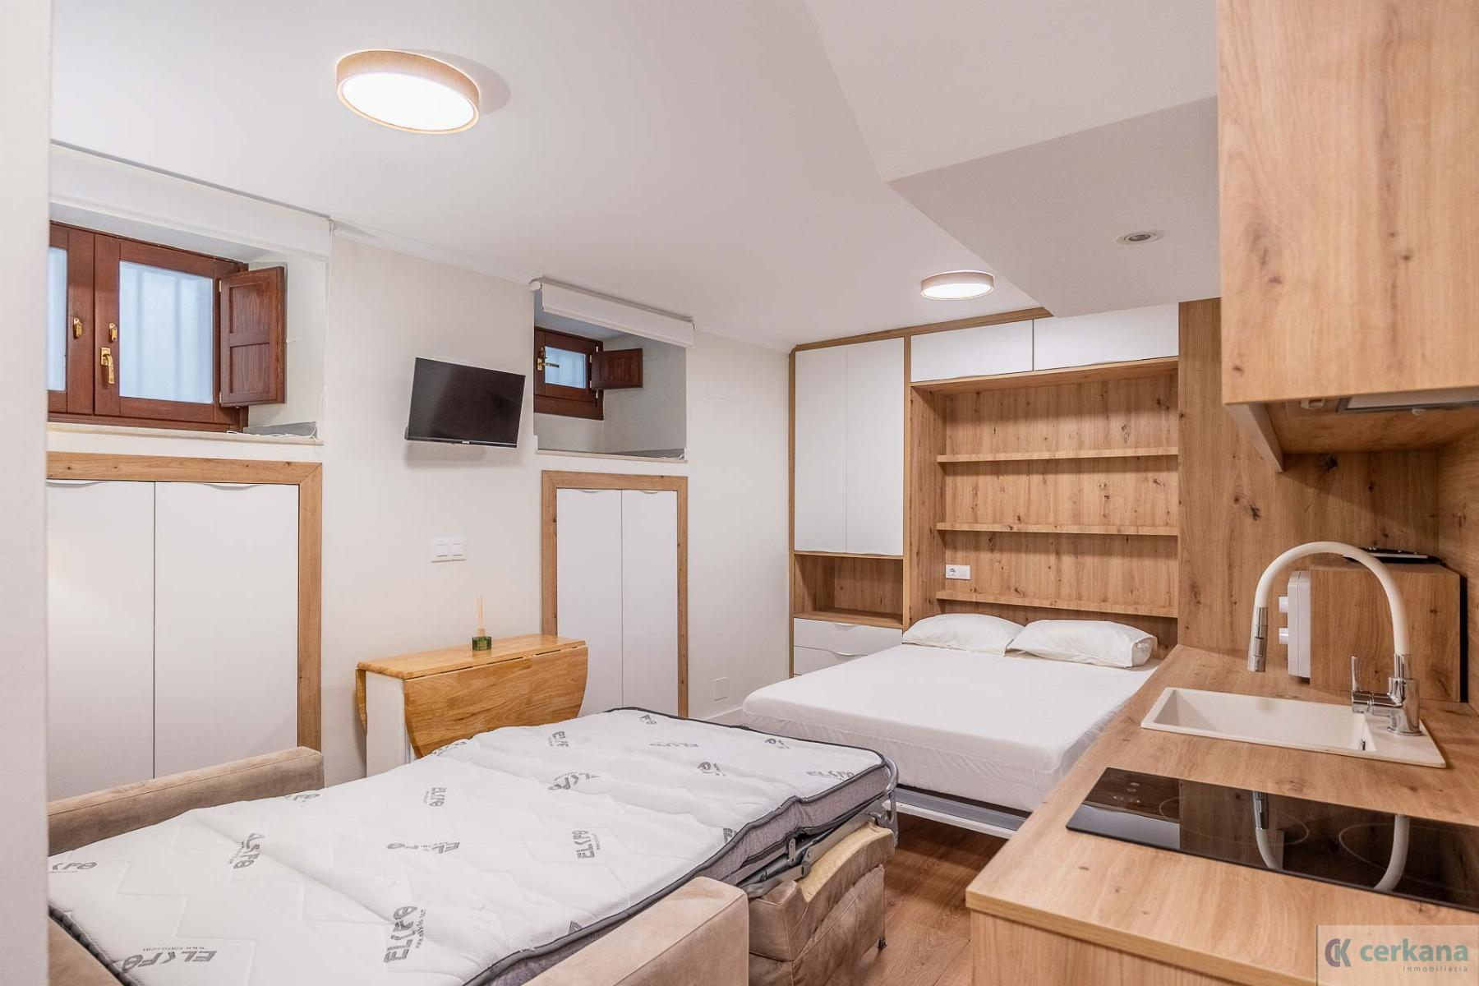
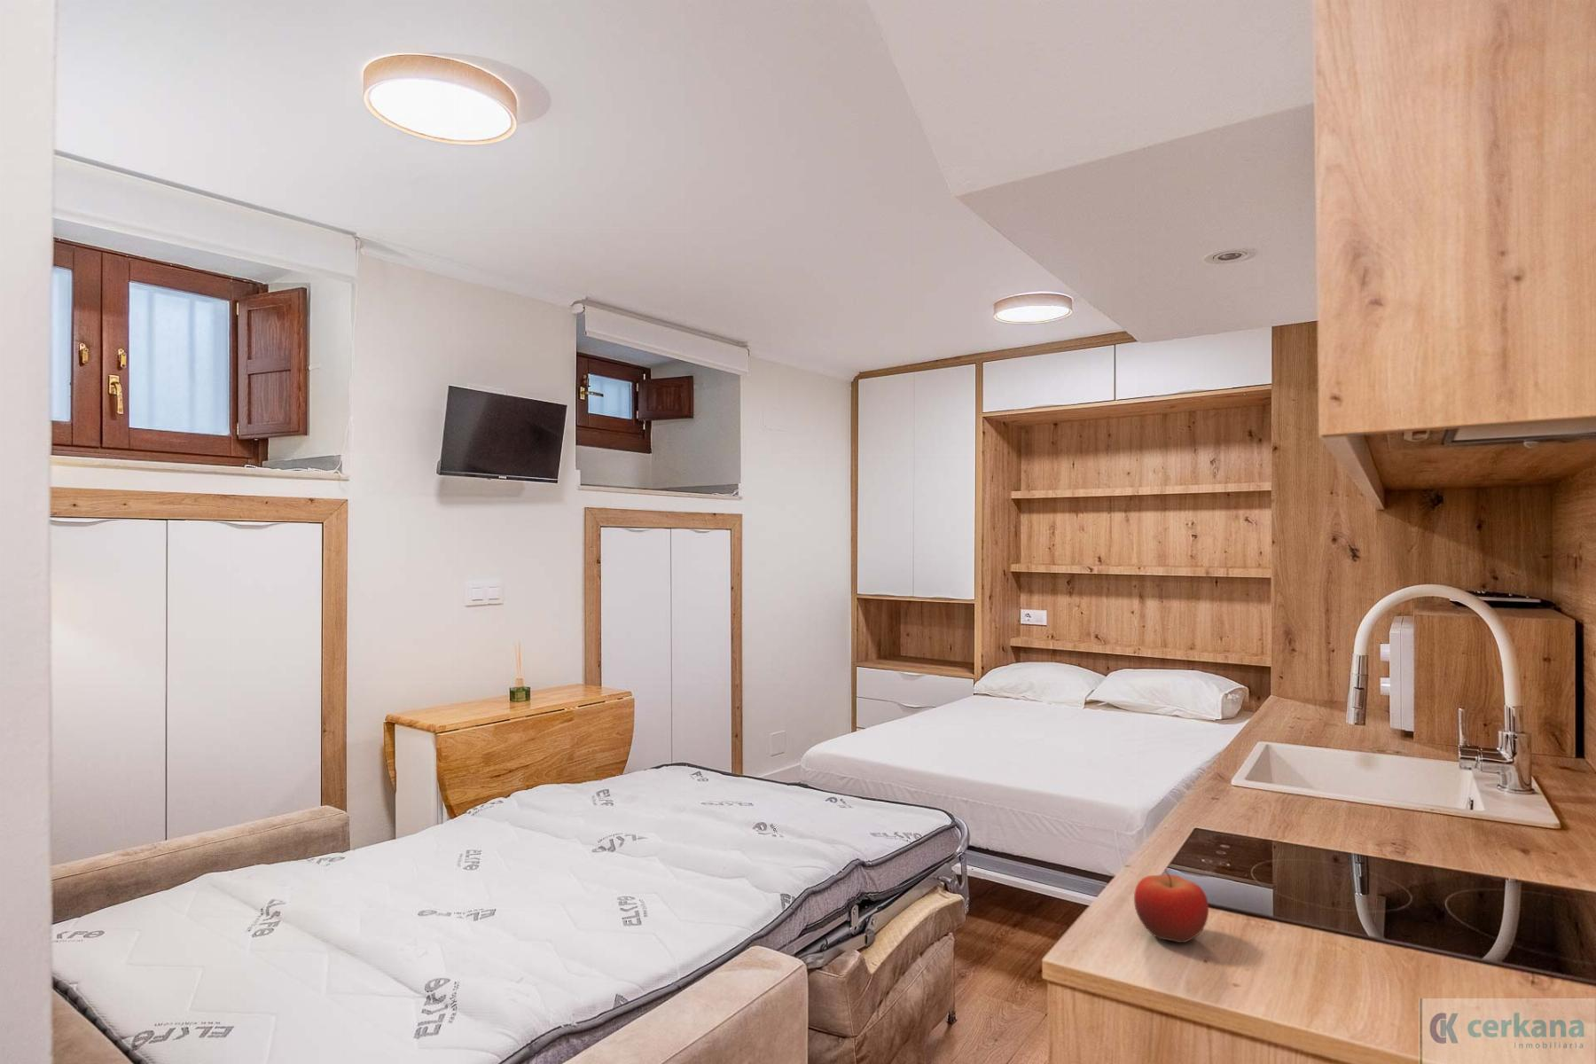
+ fruit [1133,869,1209,943]
